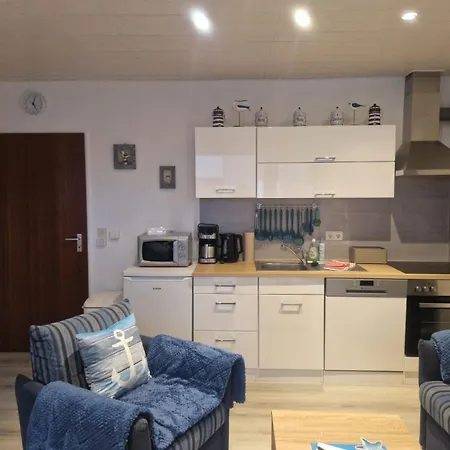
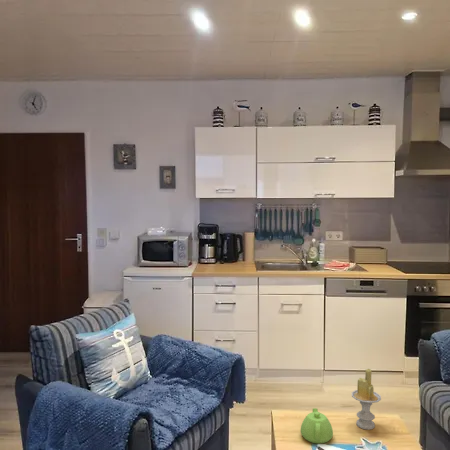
+ candle [351,368,382,431]
+ teapot [300,407,334,445]
